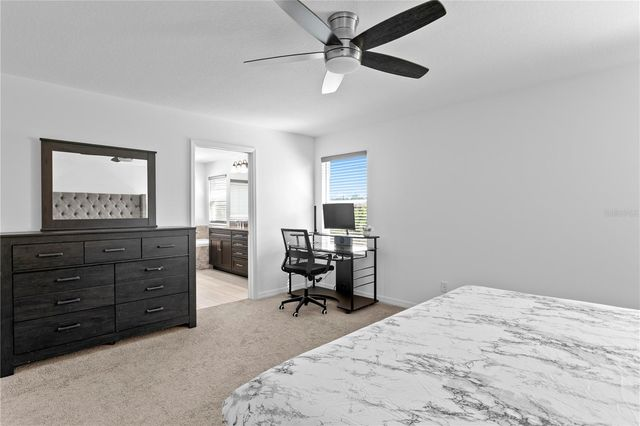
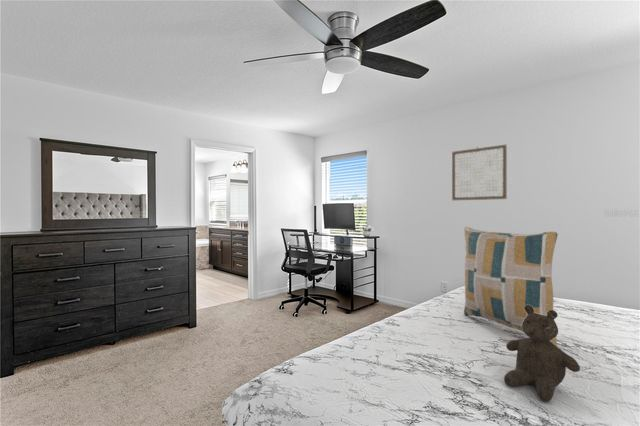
+ pillow [463,226,559,346]
+ wall art [451,144,508,201]
+ teddy bear [503,305,581,402]
